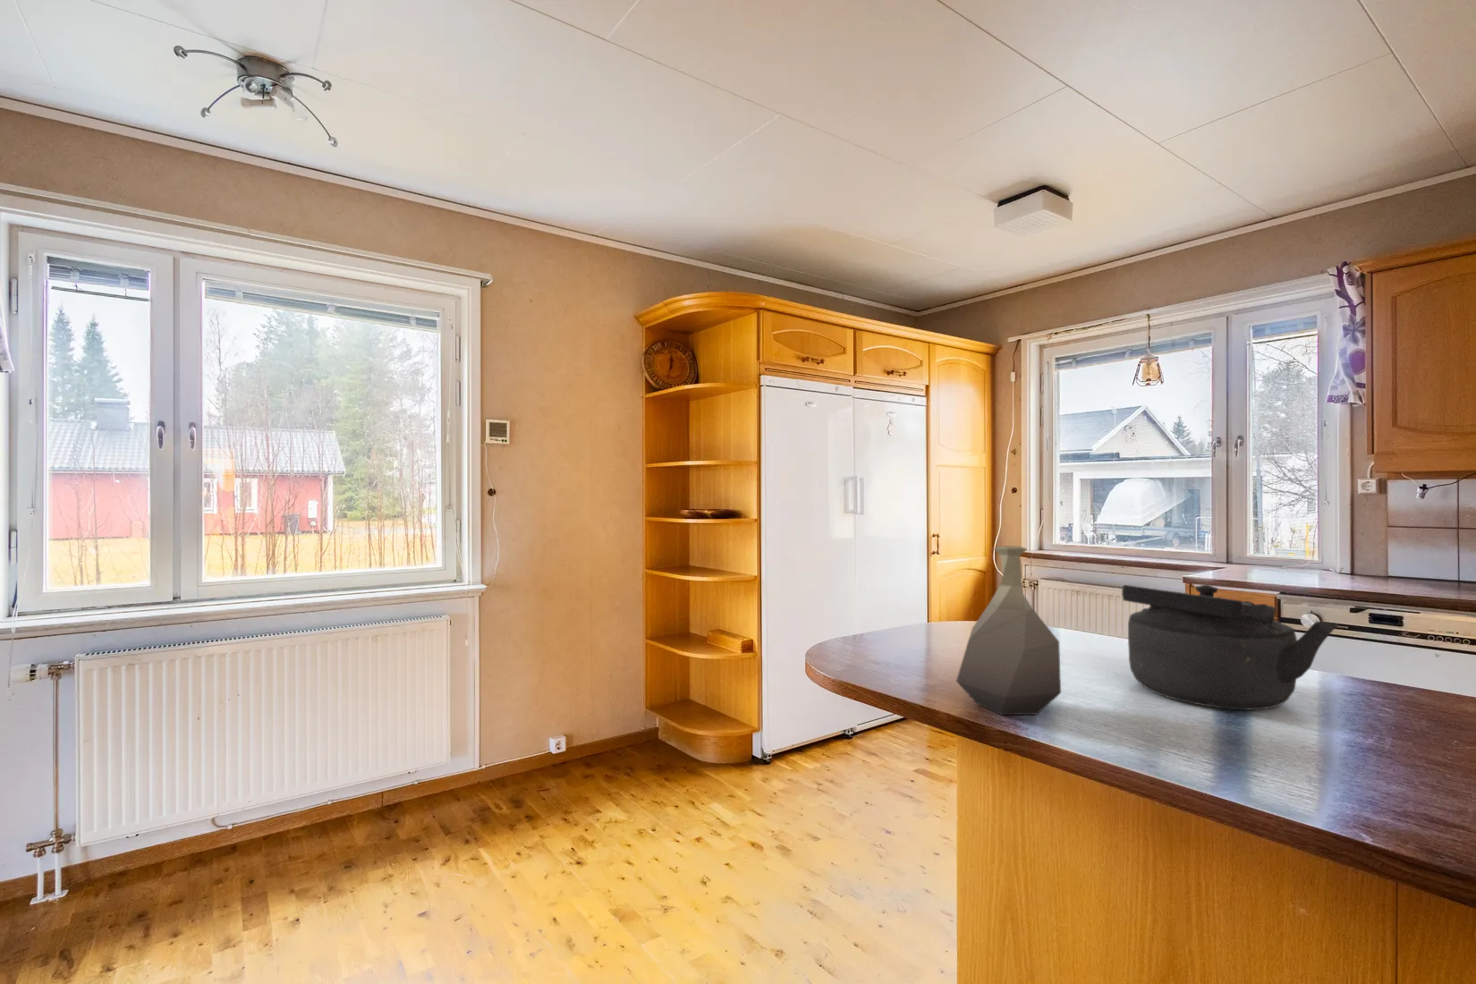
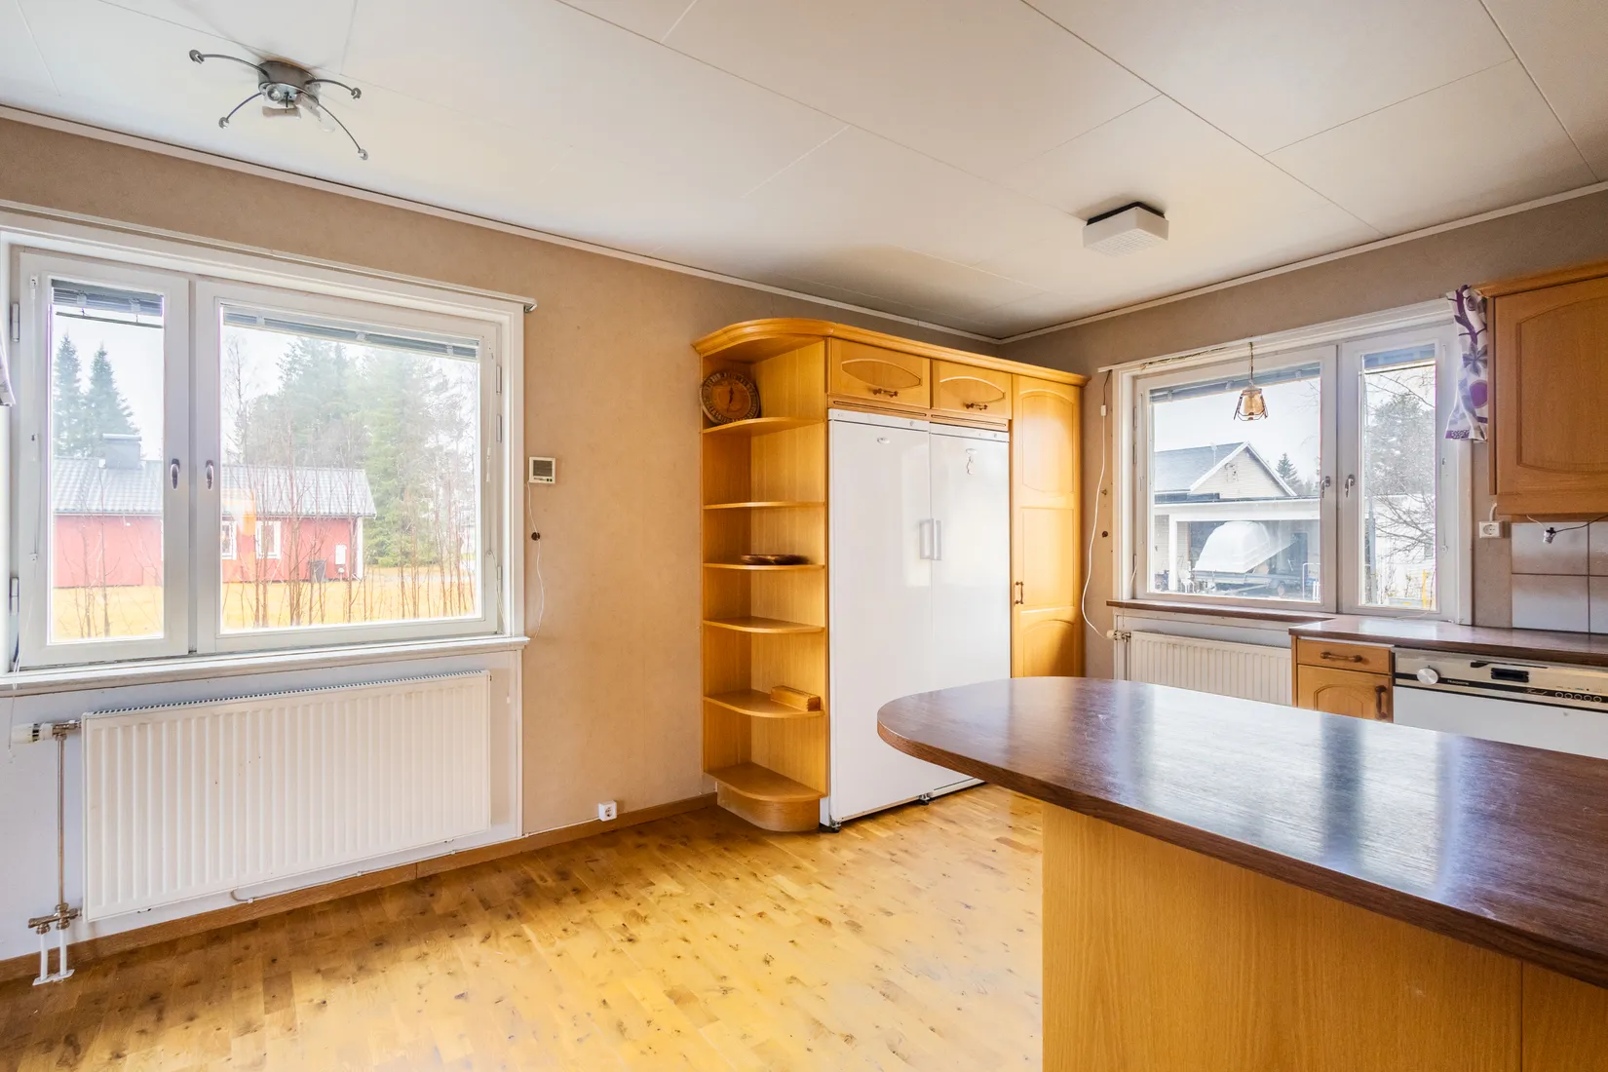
- kettle [1121,583,1340,711]
- vase [955,546,1062,716]
